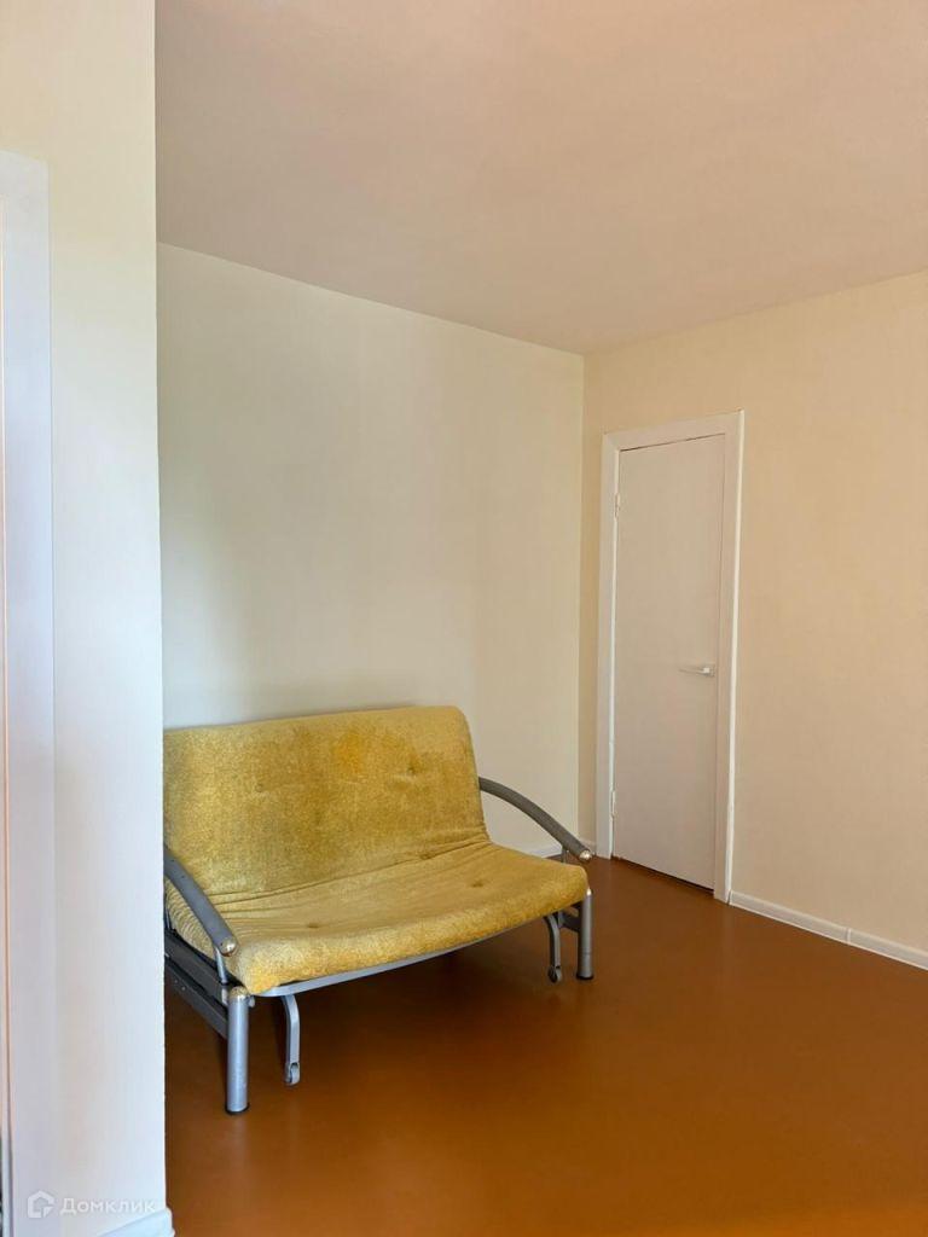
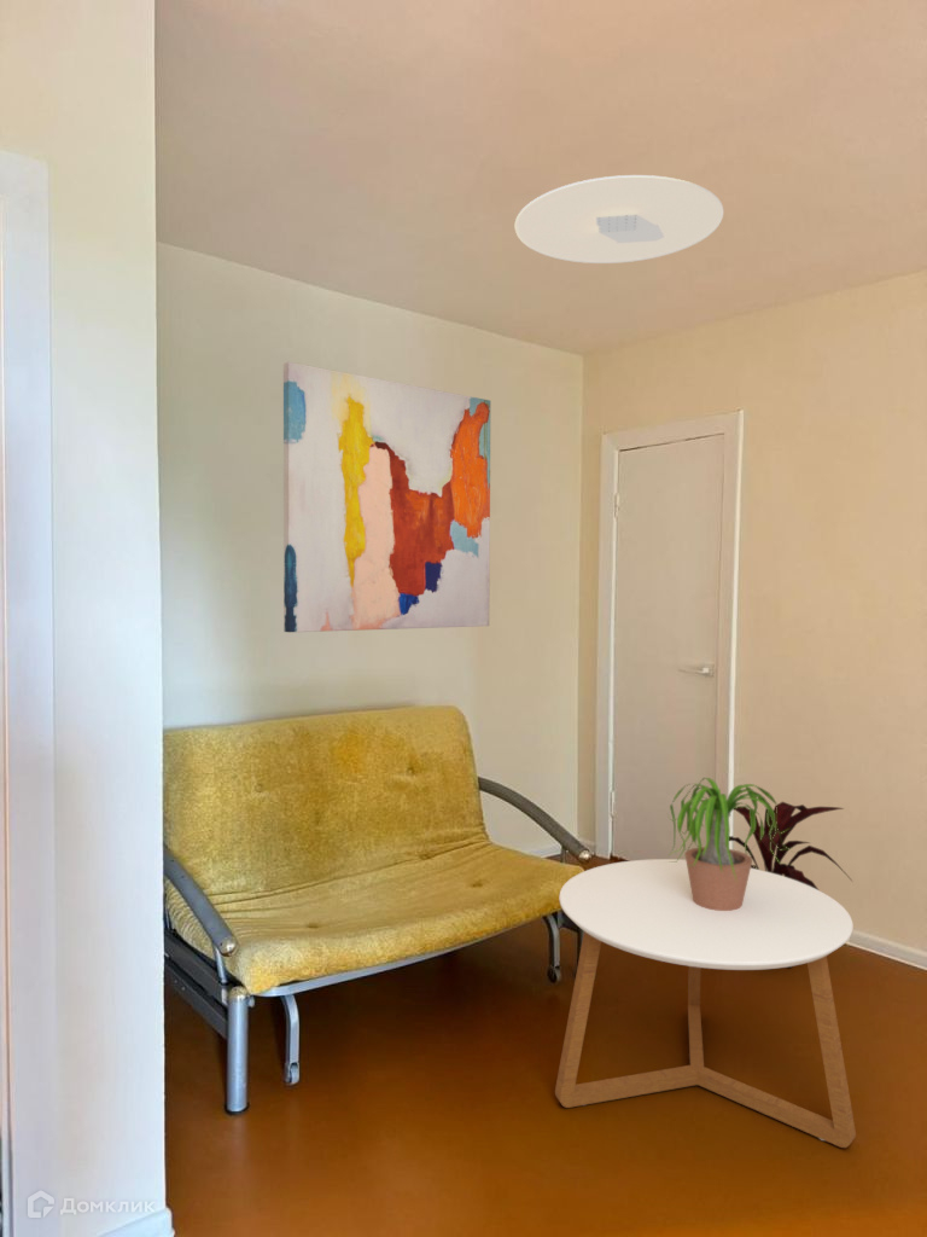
+ wall art [282,361,491,633]
+ ceiling light [514,174,724,265]
+ potted plant [666,777,795,911]
+ coffee table [554,858,857,1149]
+ house plant [729,801,853,969]
